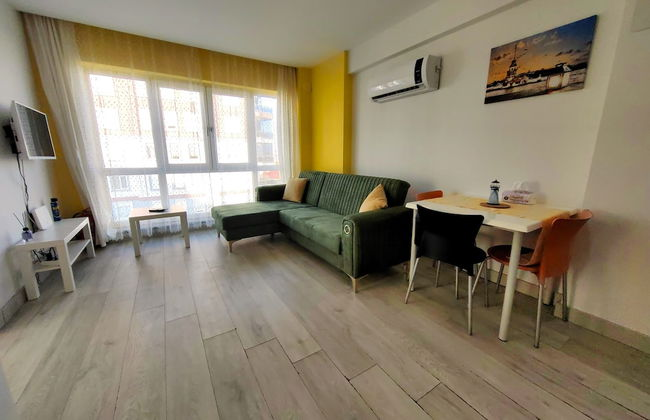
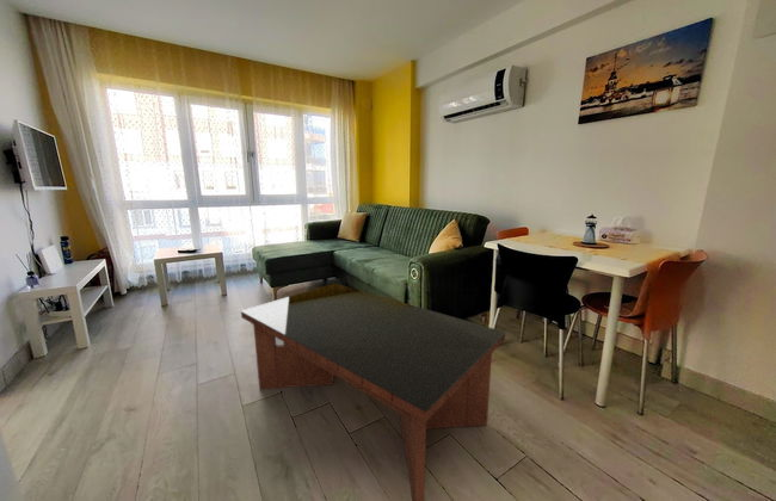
+ coffee table [240,283,506,501]
